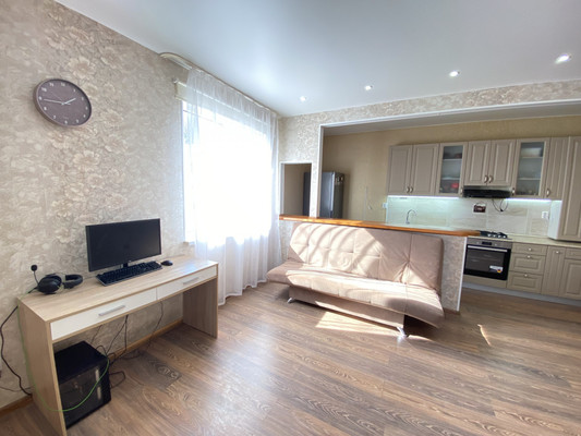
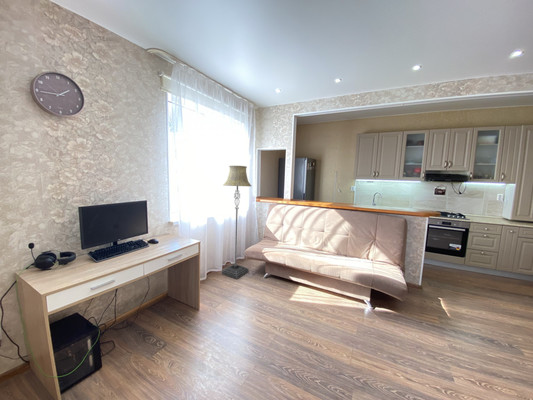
+ floor lamp [221,165,252,280]
